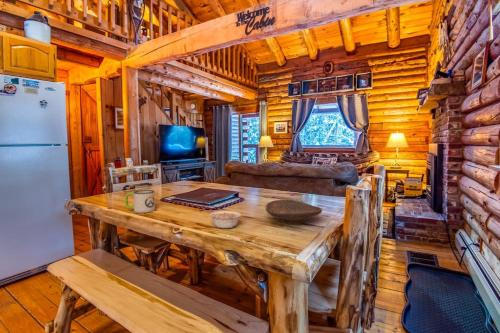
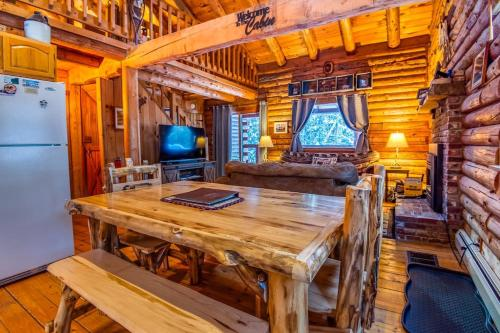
- mug [124,189,156,214]
- legume [209,210,242,229]
- decorative bowl [265,198,323,225]
